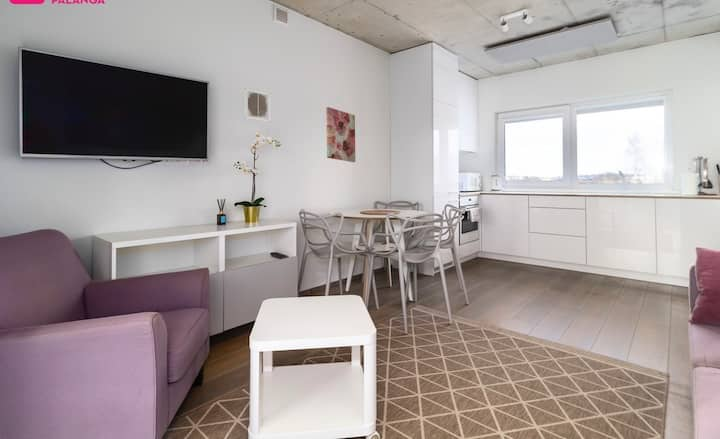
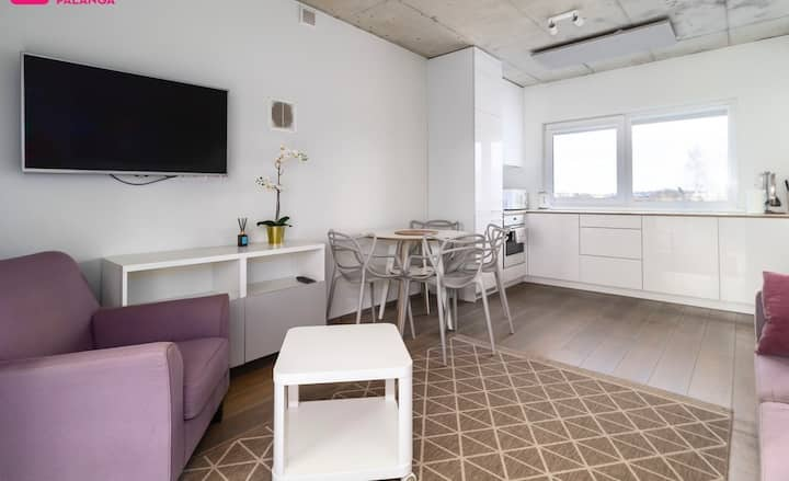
- wall art [325,106,356,163]
